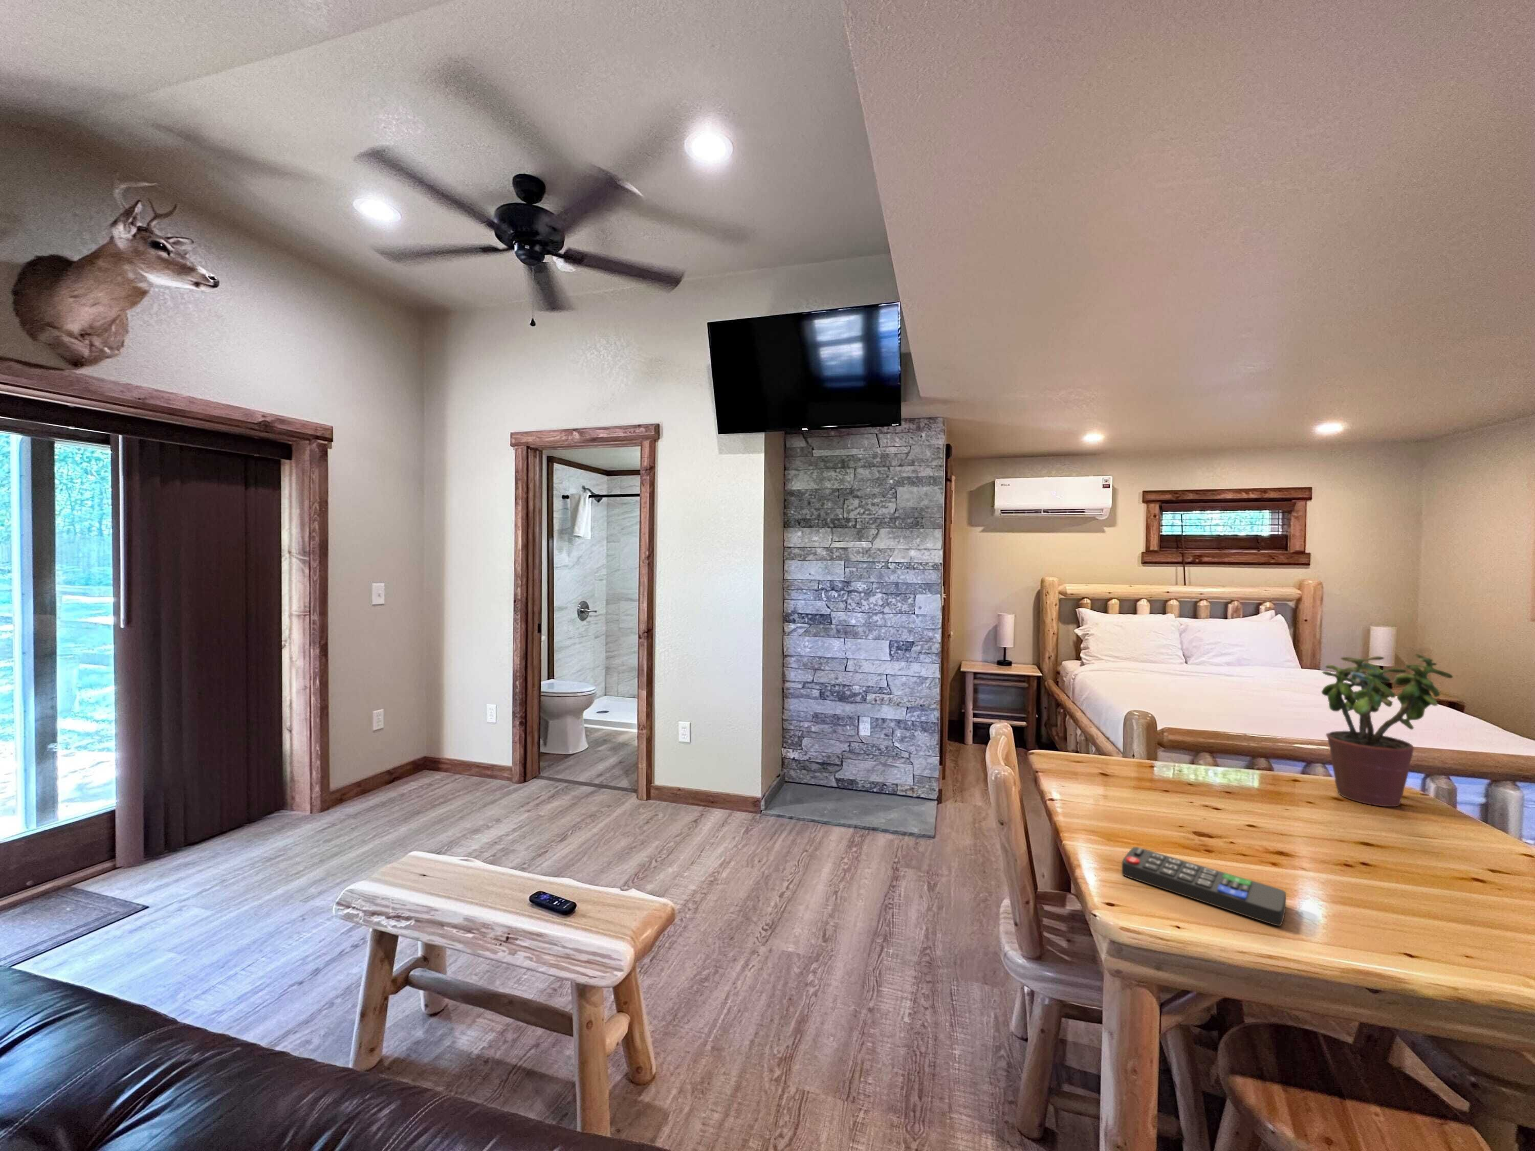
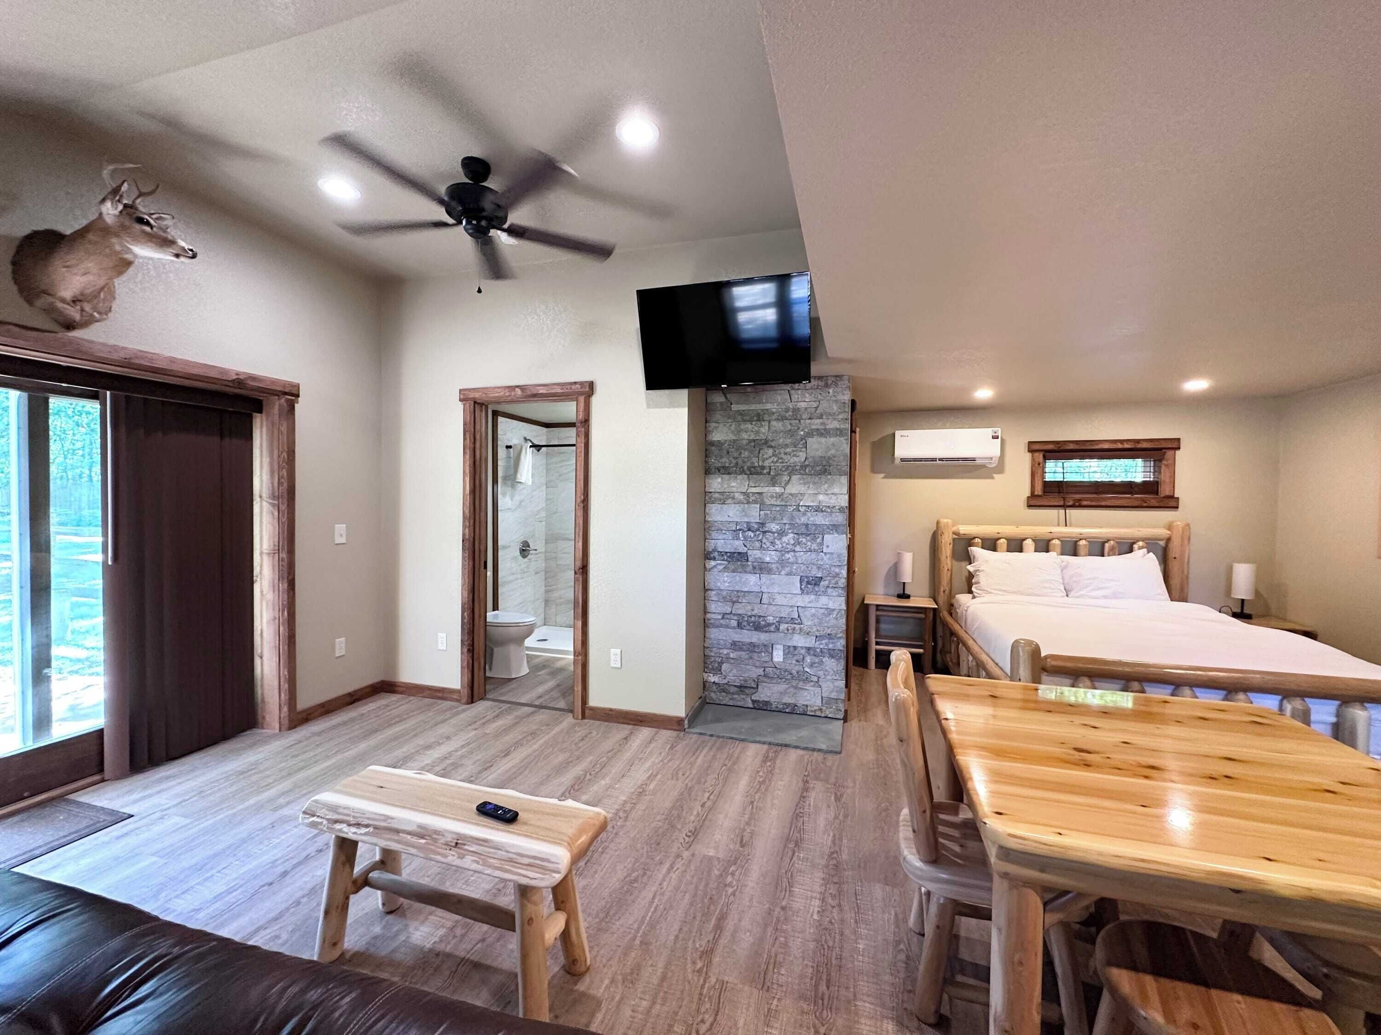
- potted plant [1321,653,1454,808]
- remote control [1122,846,1287,926]
